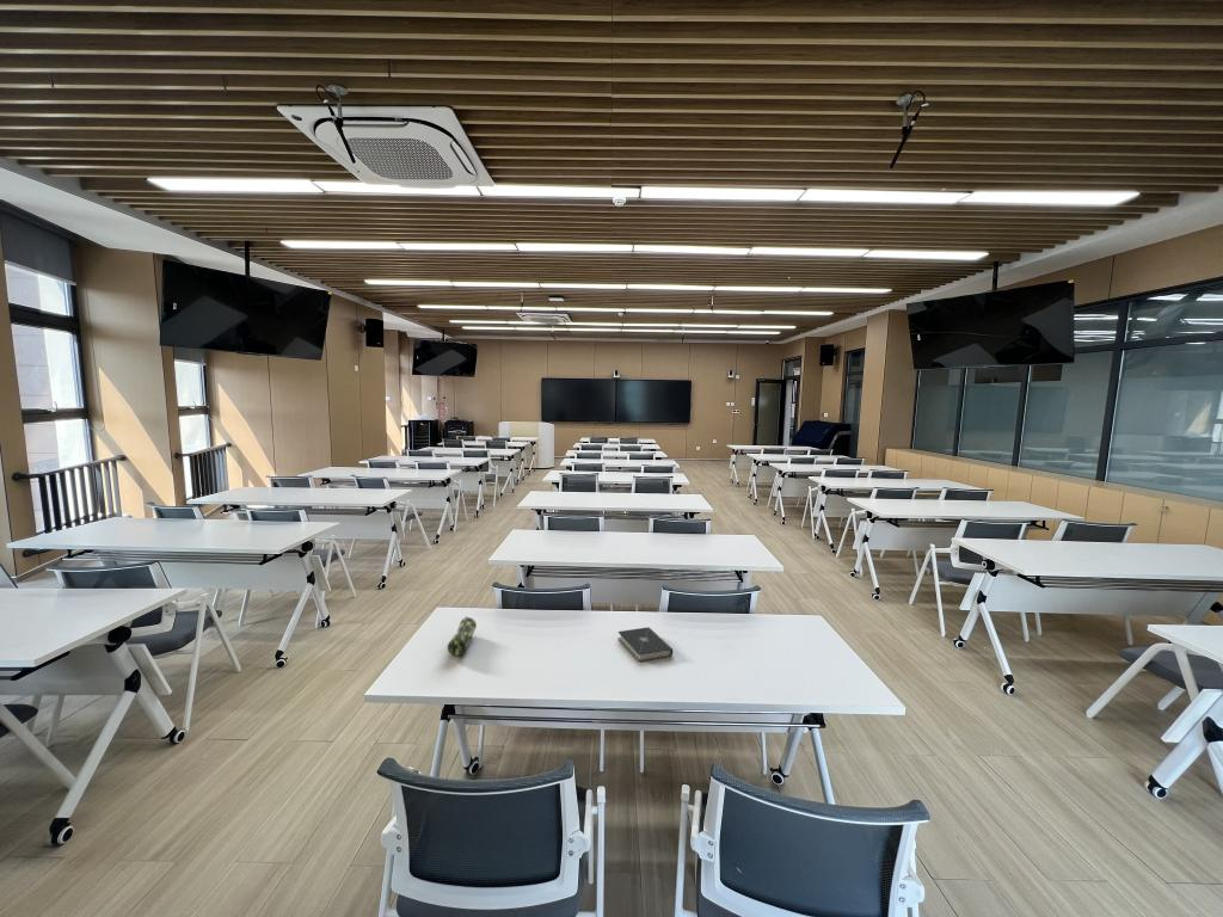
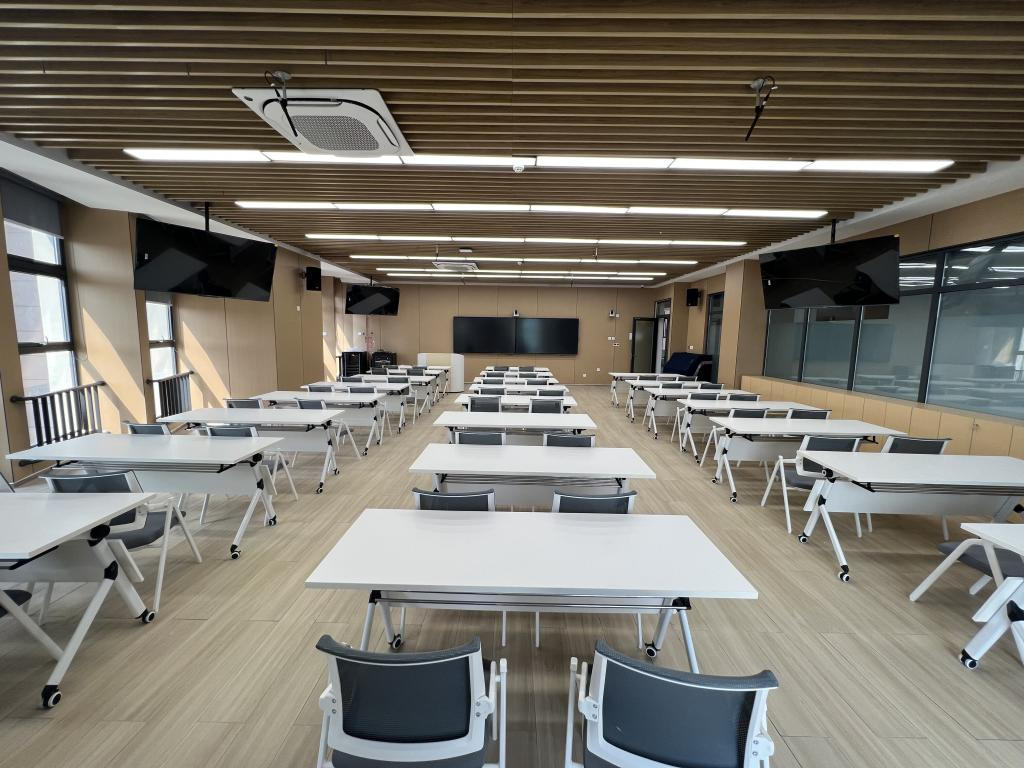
- book [616,626,674,663]
- pencil case [447,615,478,657]
